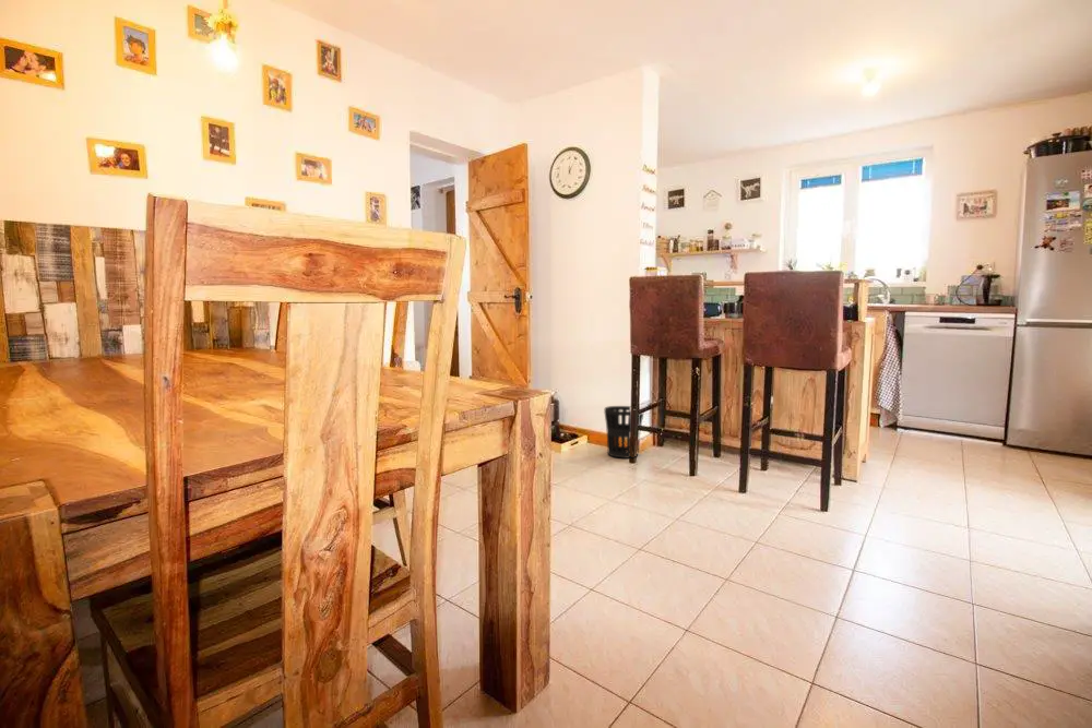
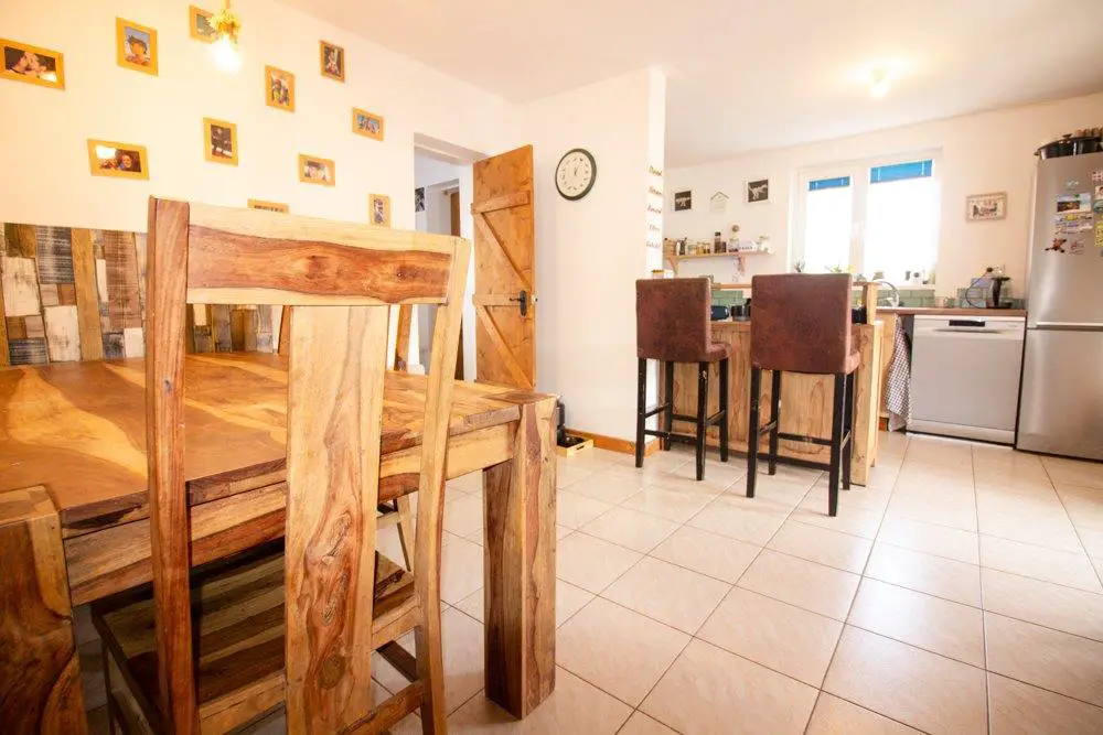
- wastebasket [603,405,644,460]
